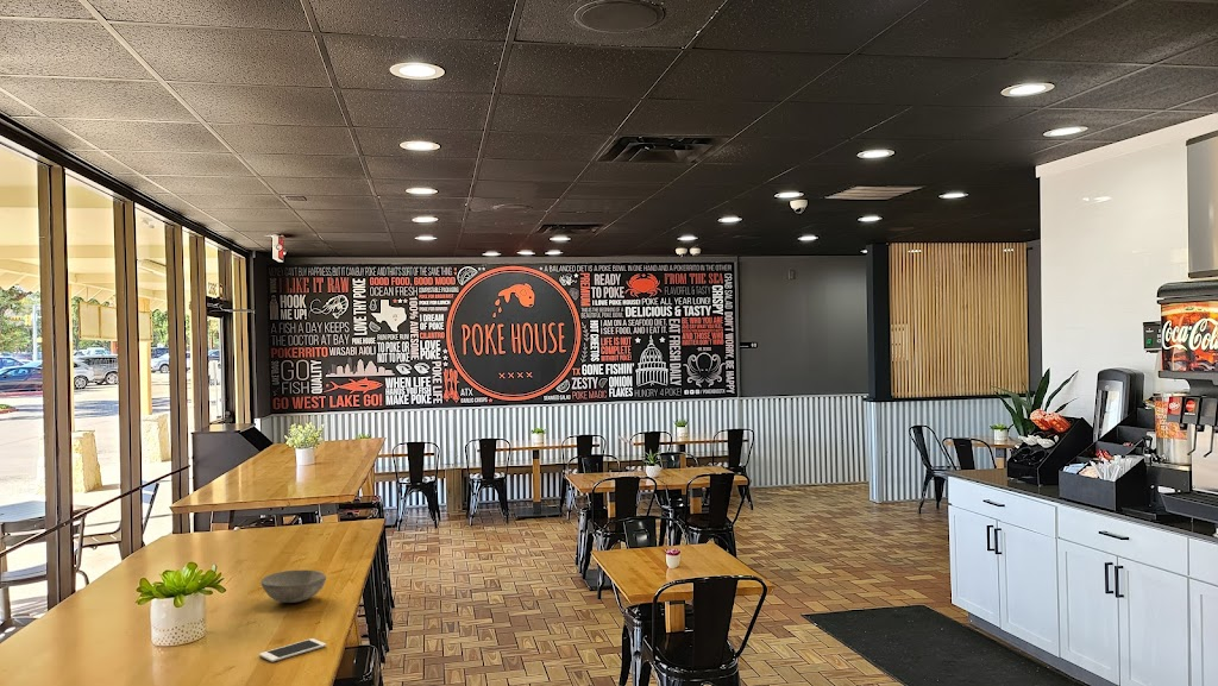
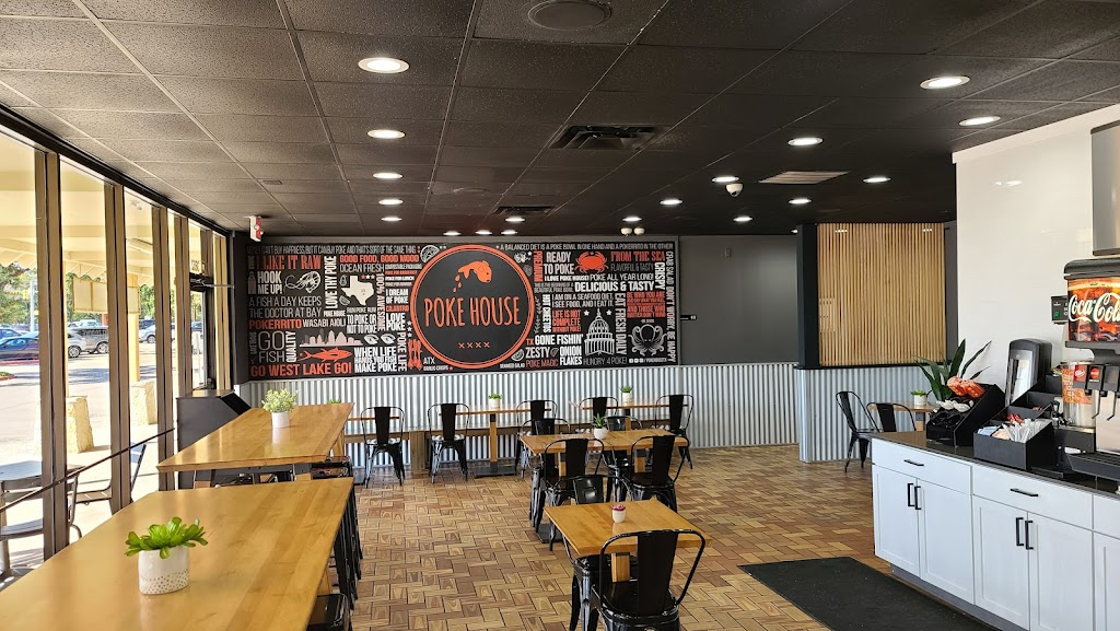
- bowl [260,568,327,604]
- cell phone [258,637,327,663]
